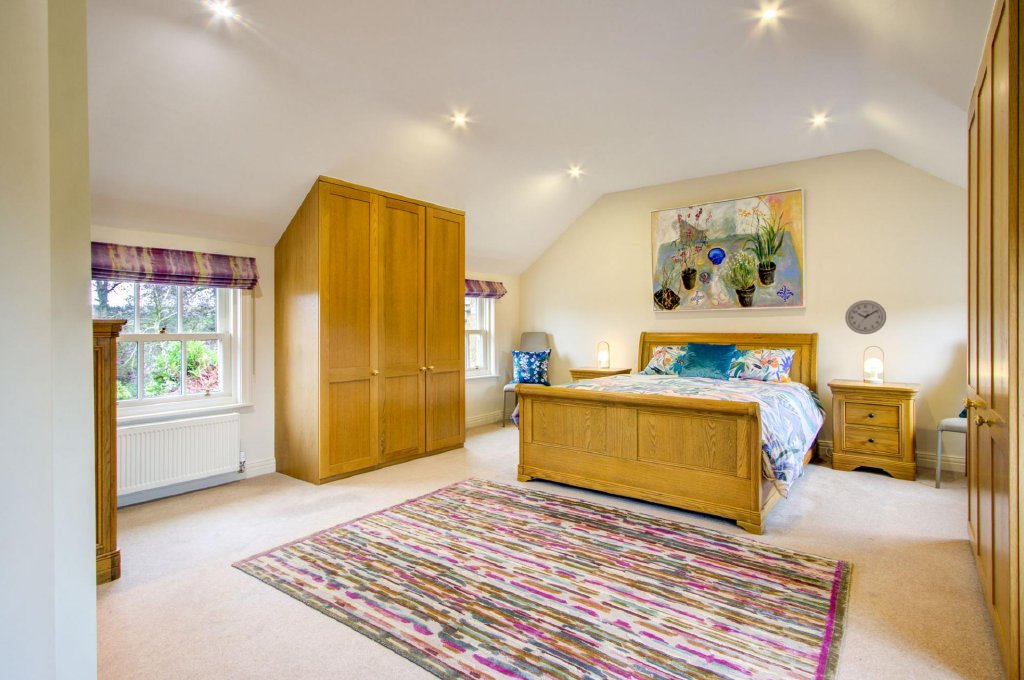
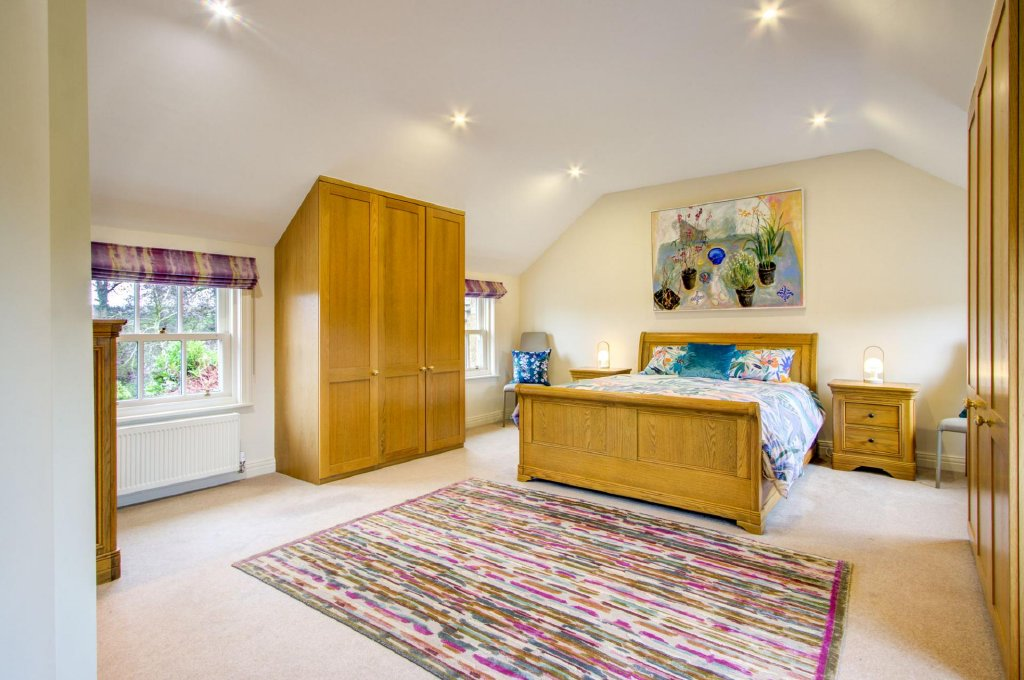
- wall clock [844,299,887,335]
